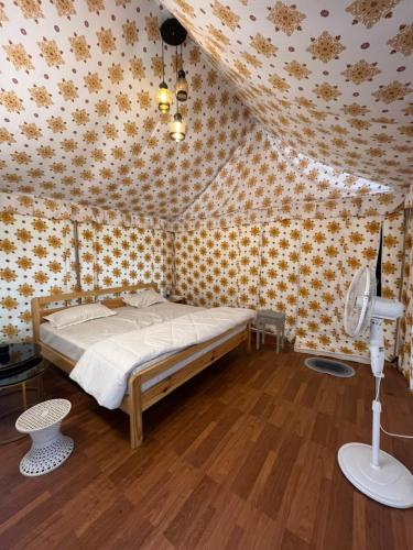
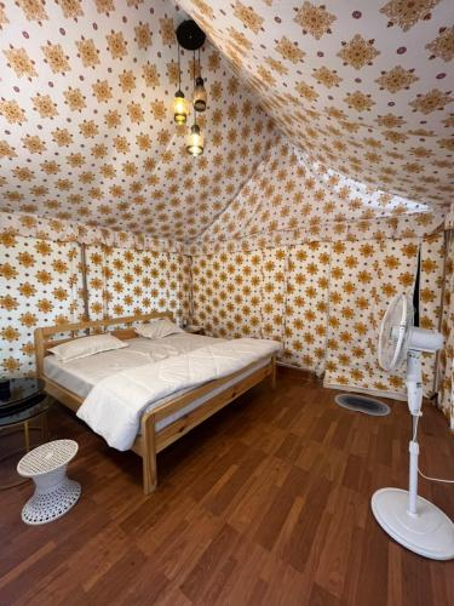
- nightstand [256,308,287,355]
